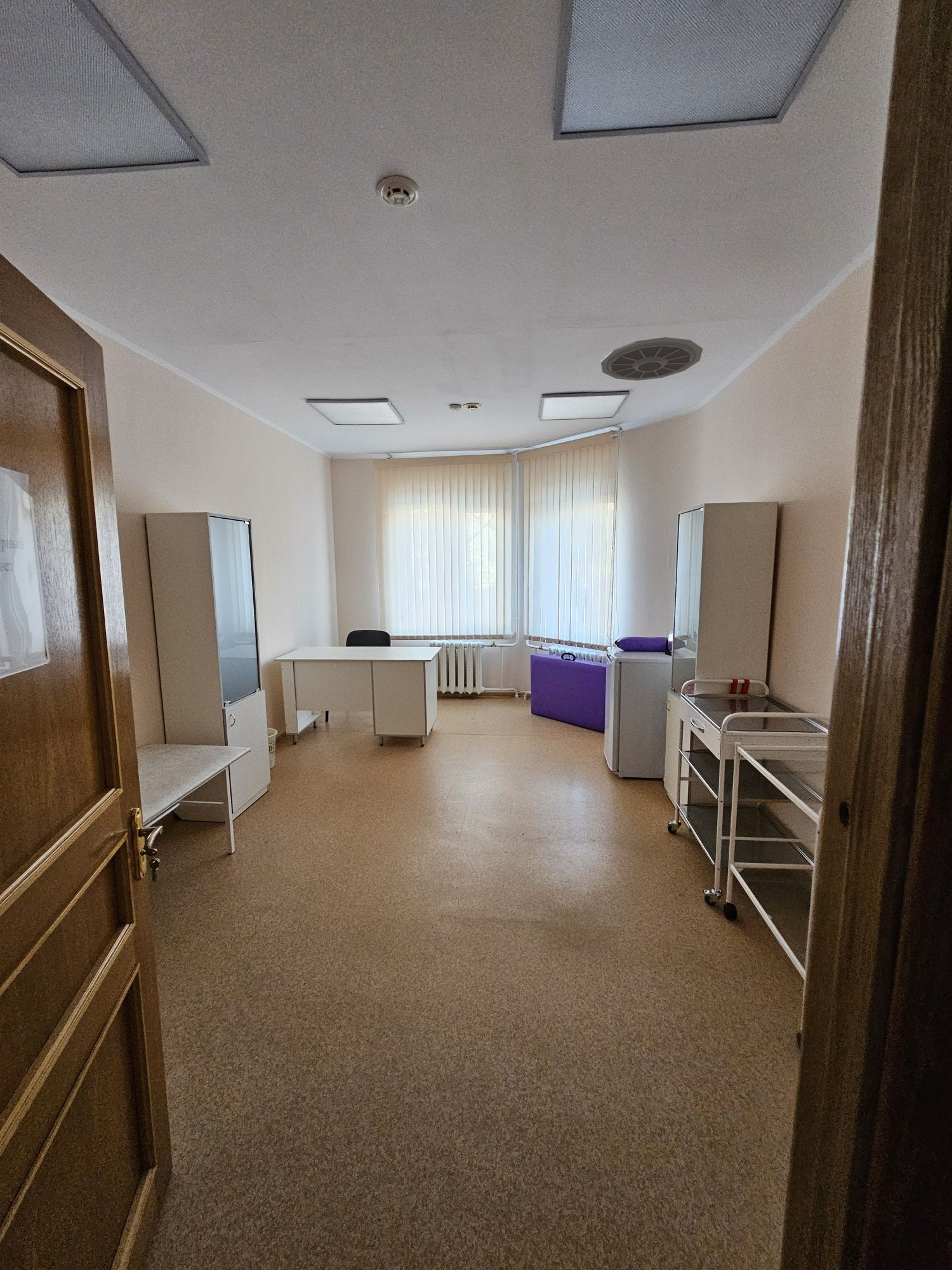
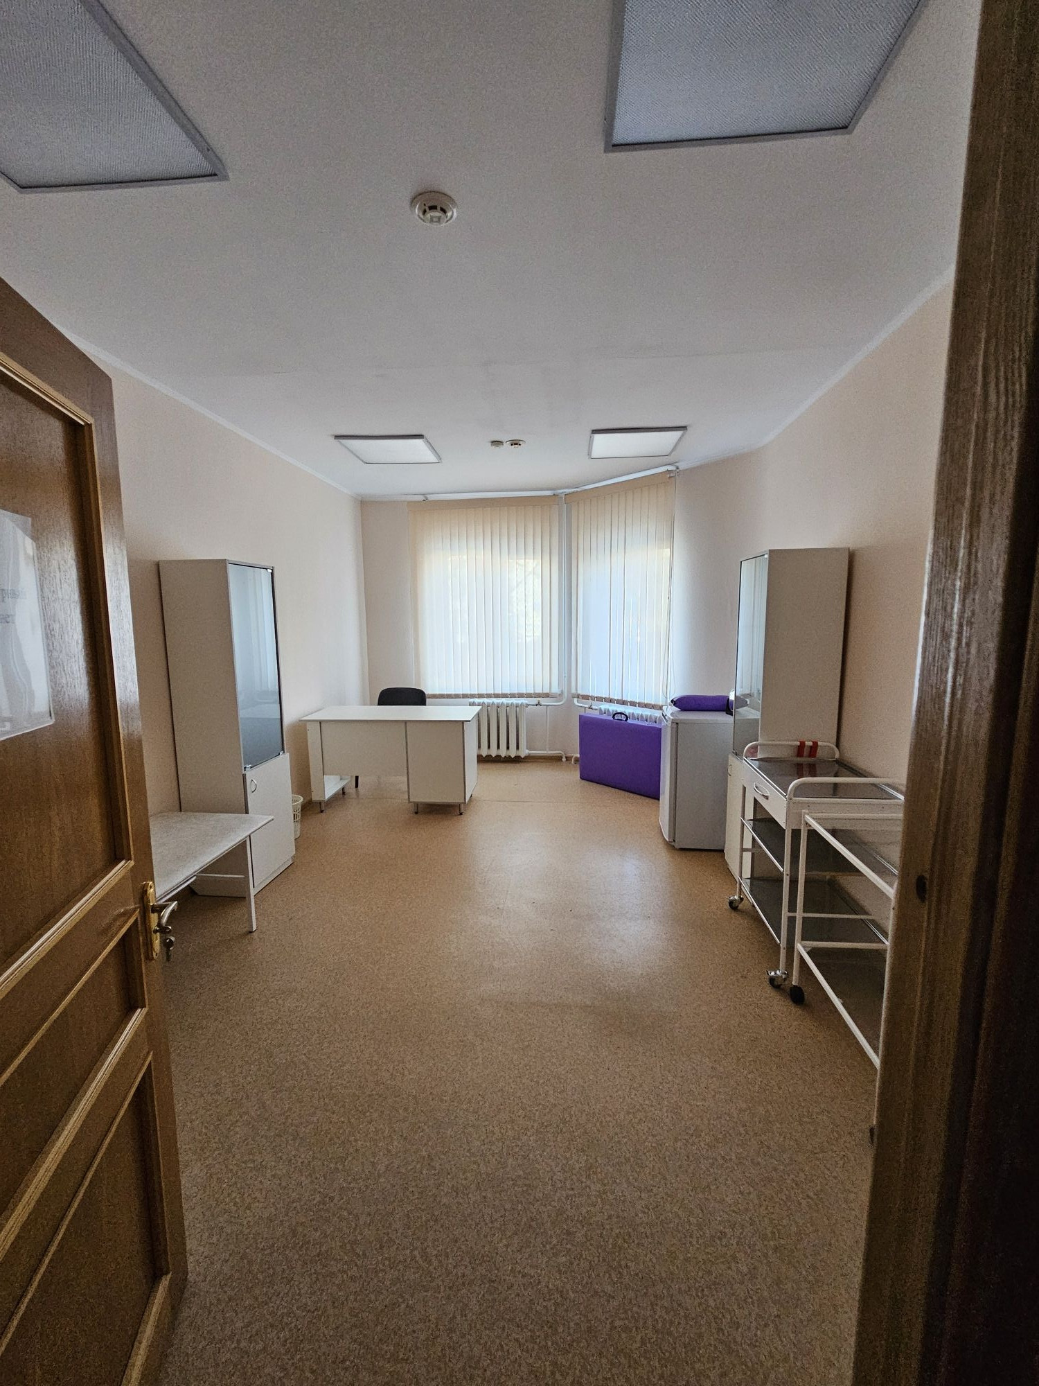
- ceiling vent [600,337,703,381]
